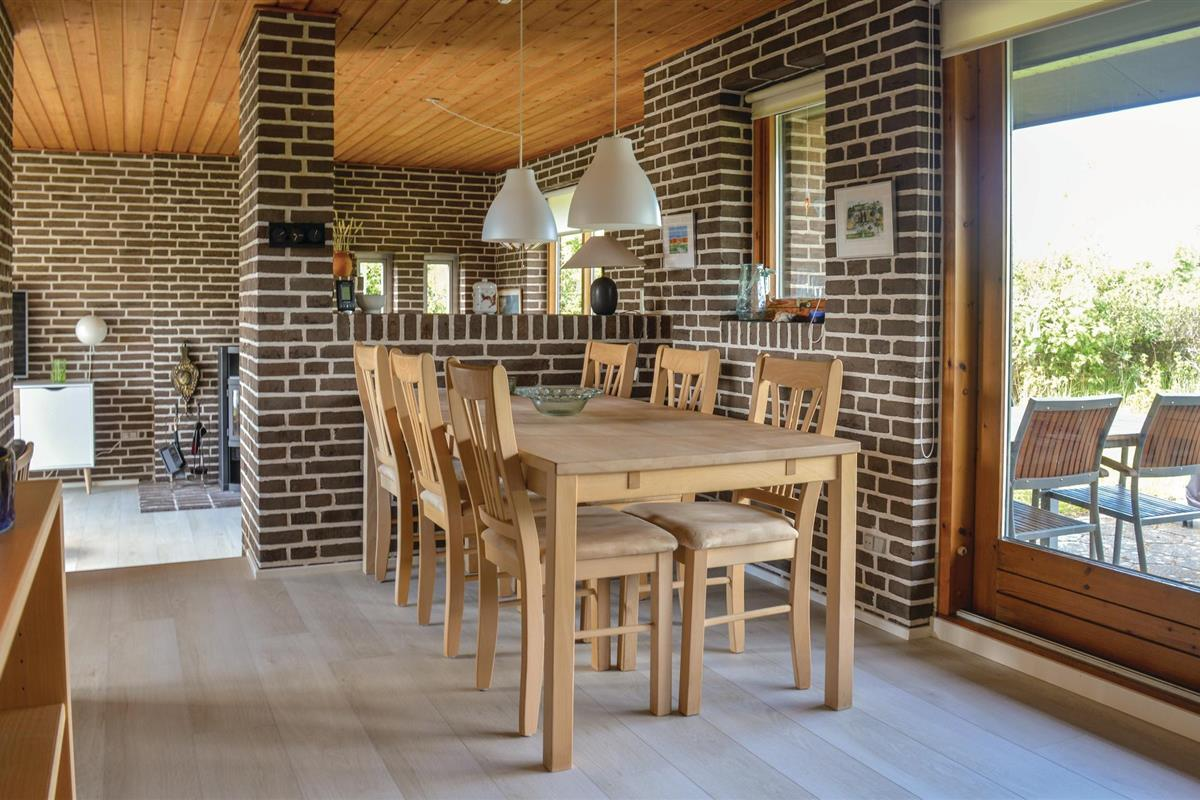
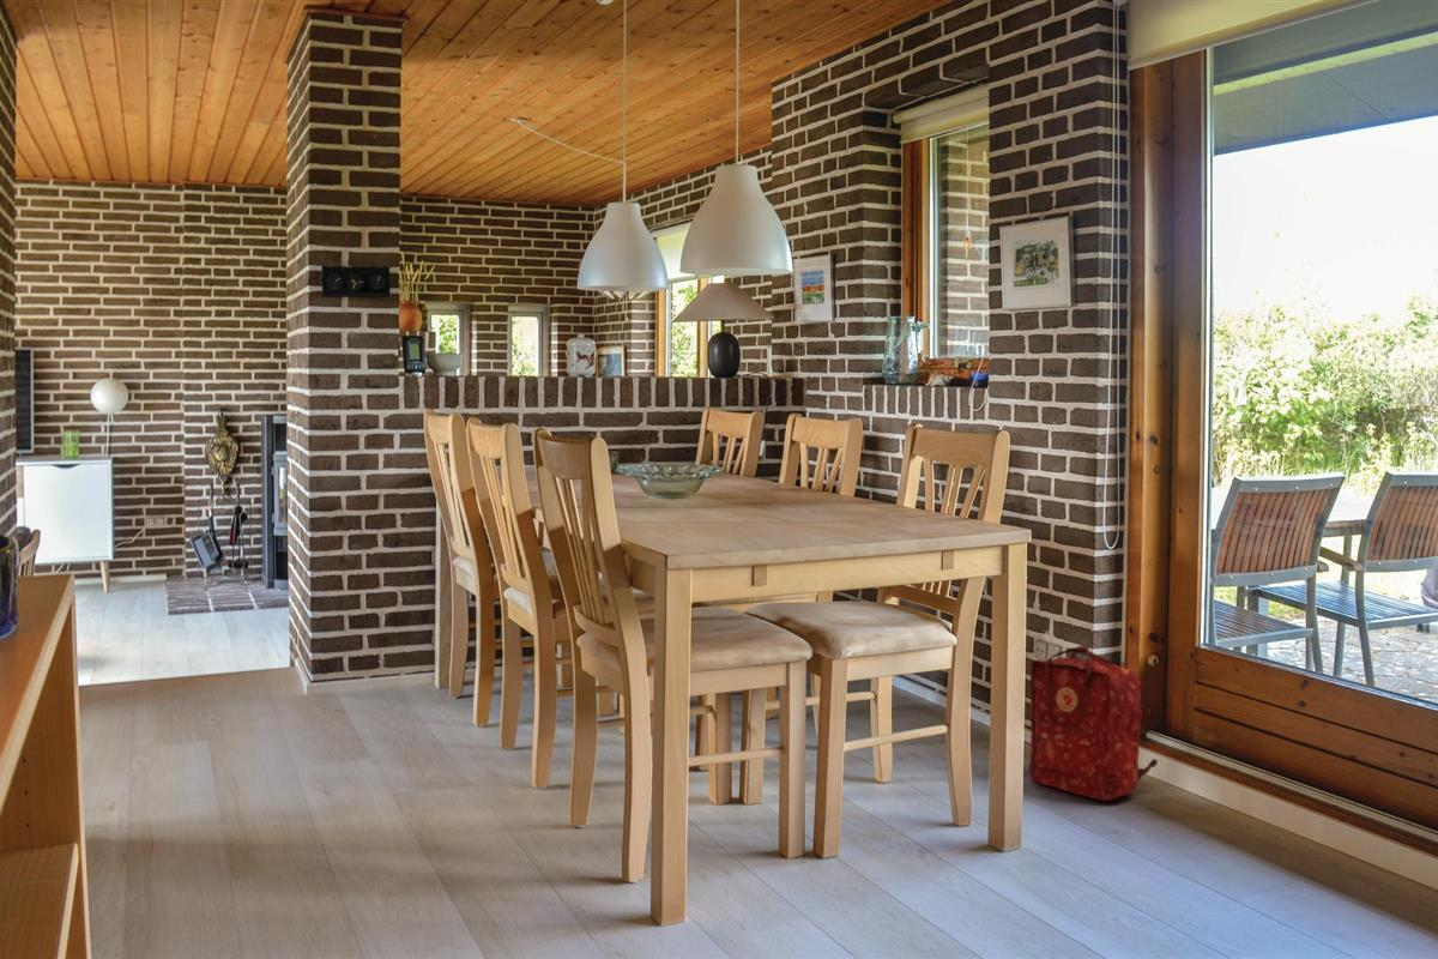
+ backpack [1027,645,1159,802]
